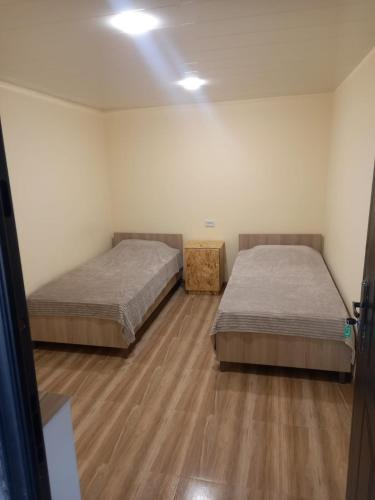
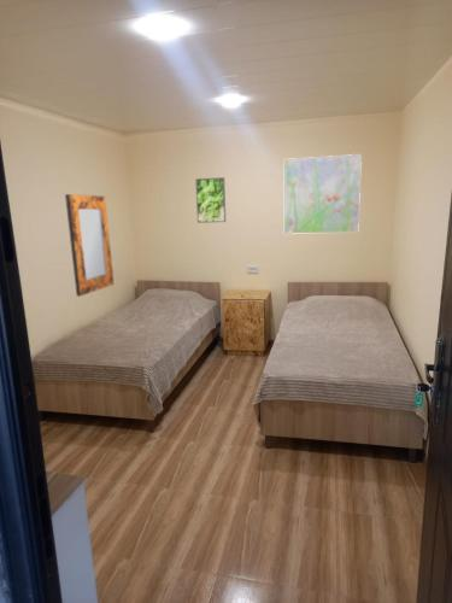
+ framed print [194,176,227,224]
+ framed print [283,153,363,235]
+ home mirror [64,193,115,298]
